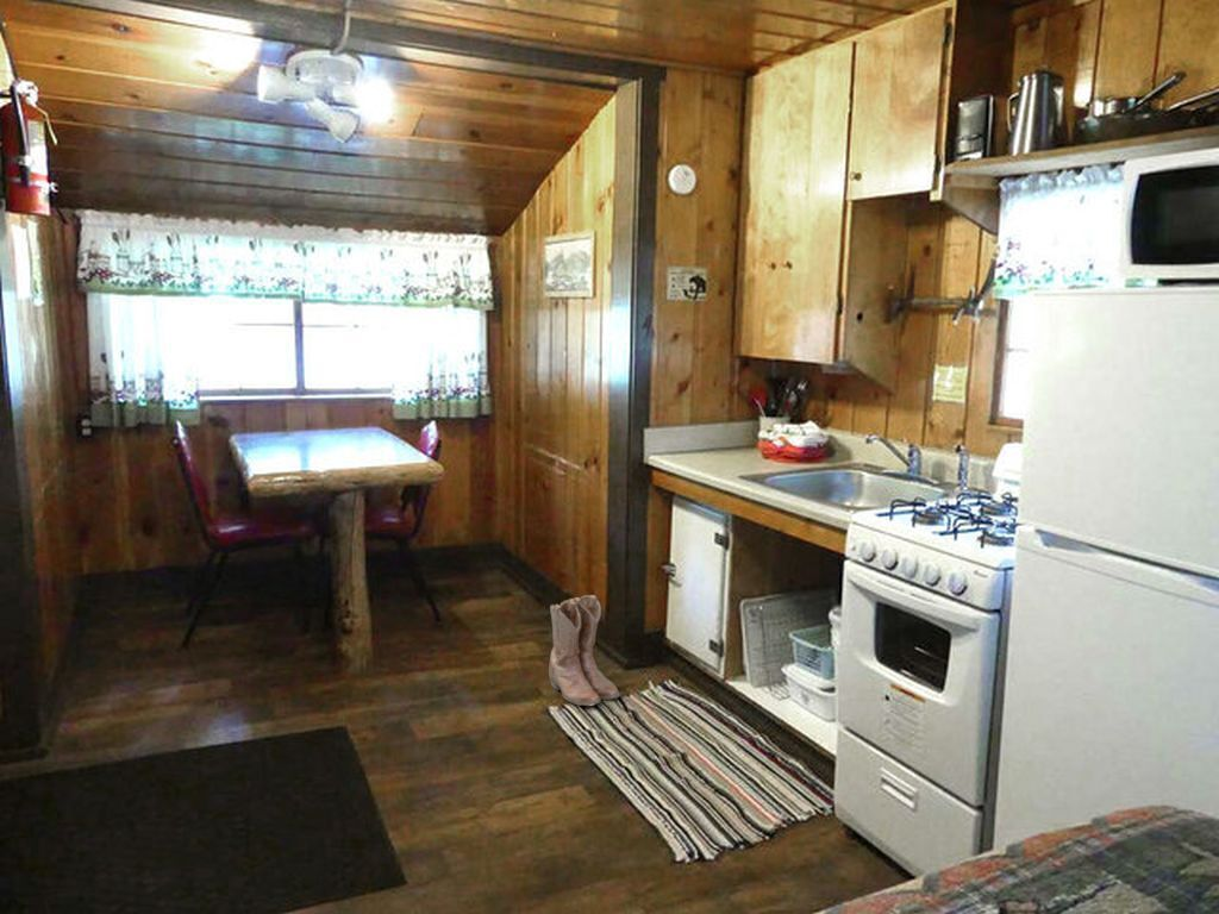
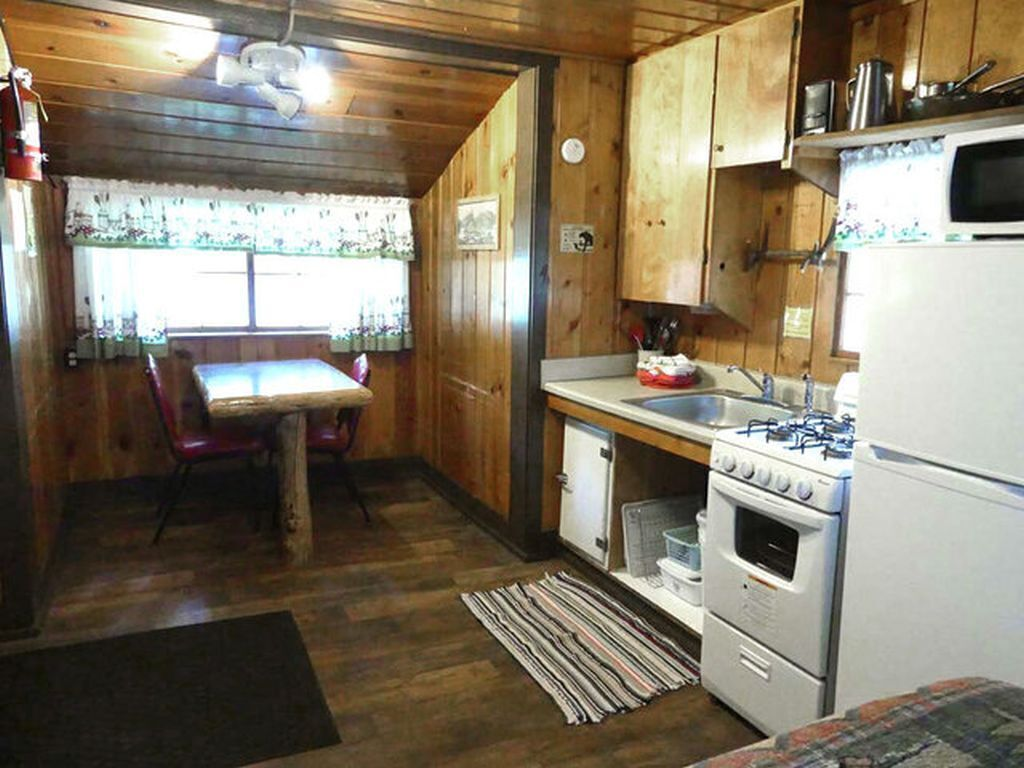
- boots [548,594,621,707]
